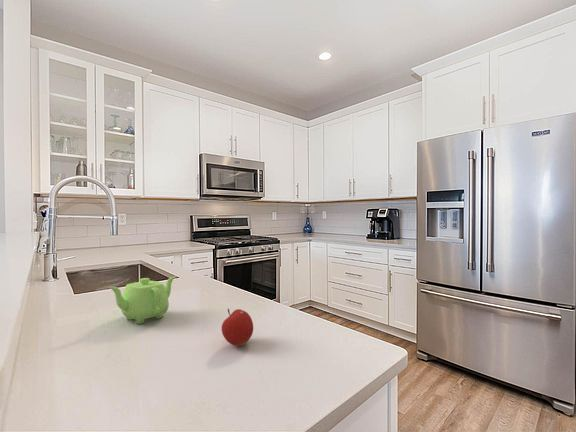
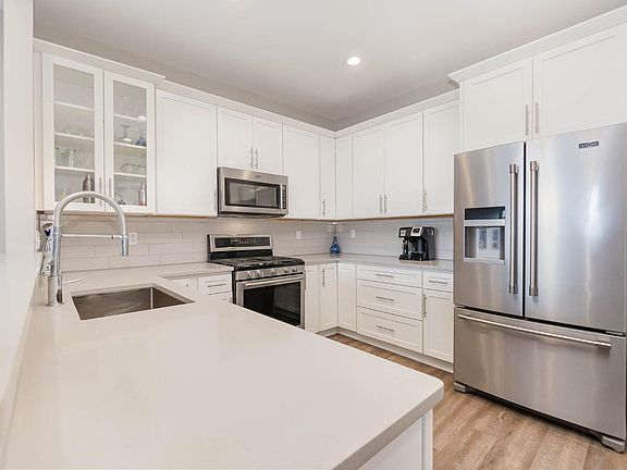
- fruit [221,308,254,347]
- teapot [107,275,177,325]
